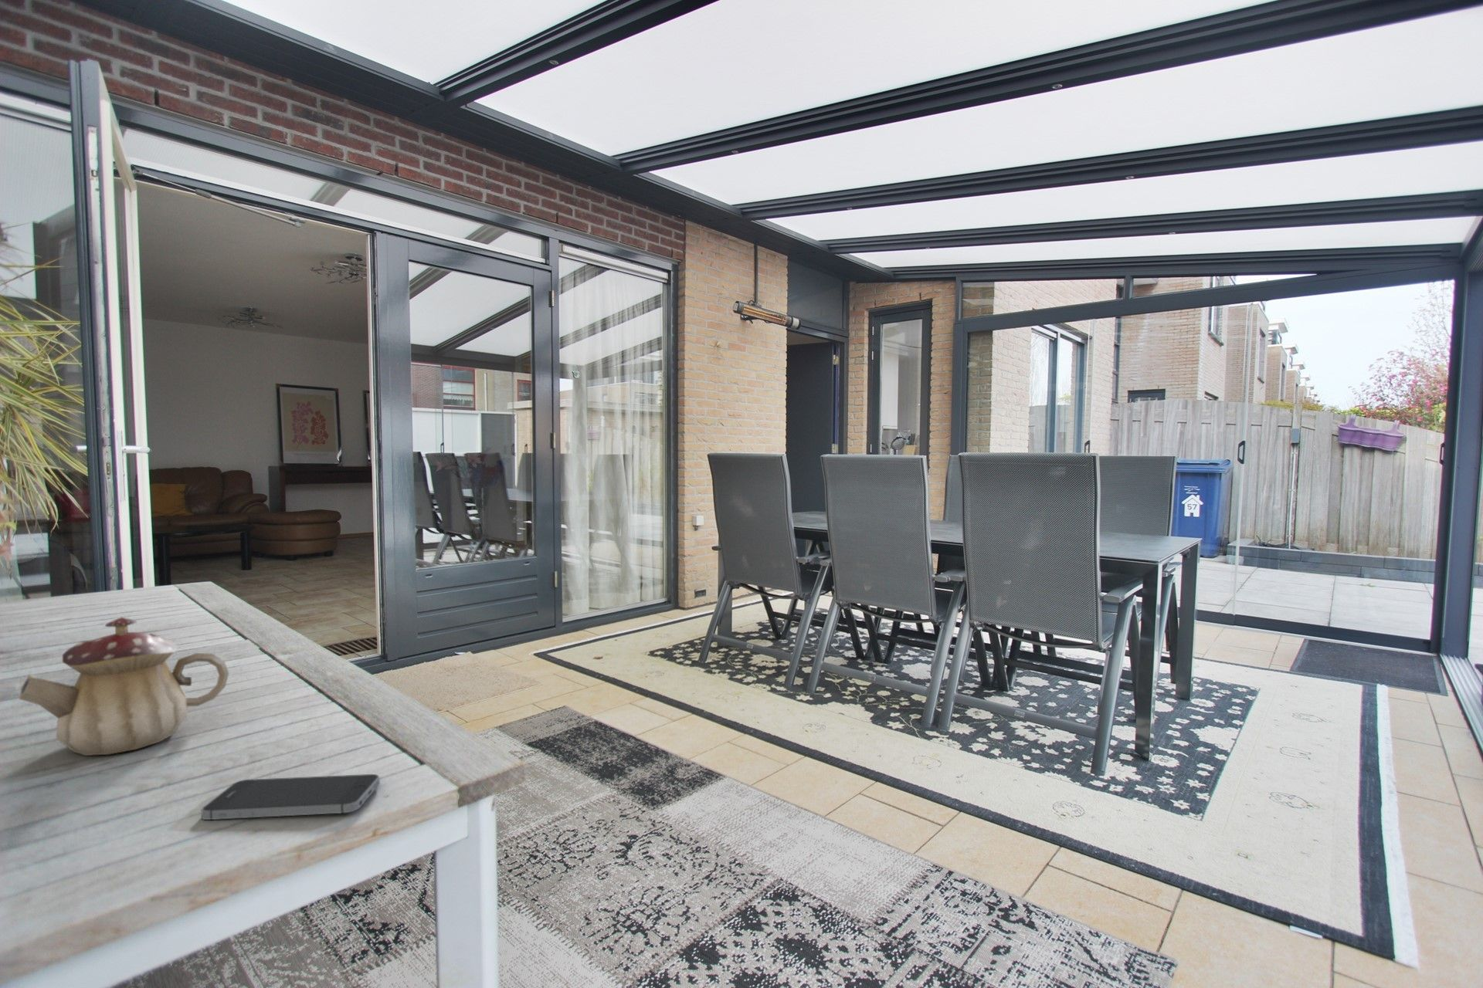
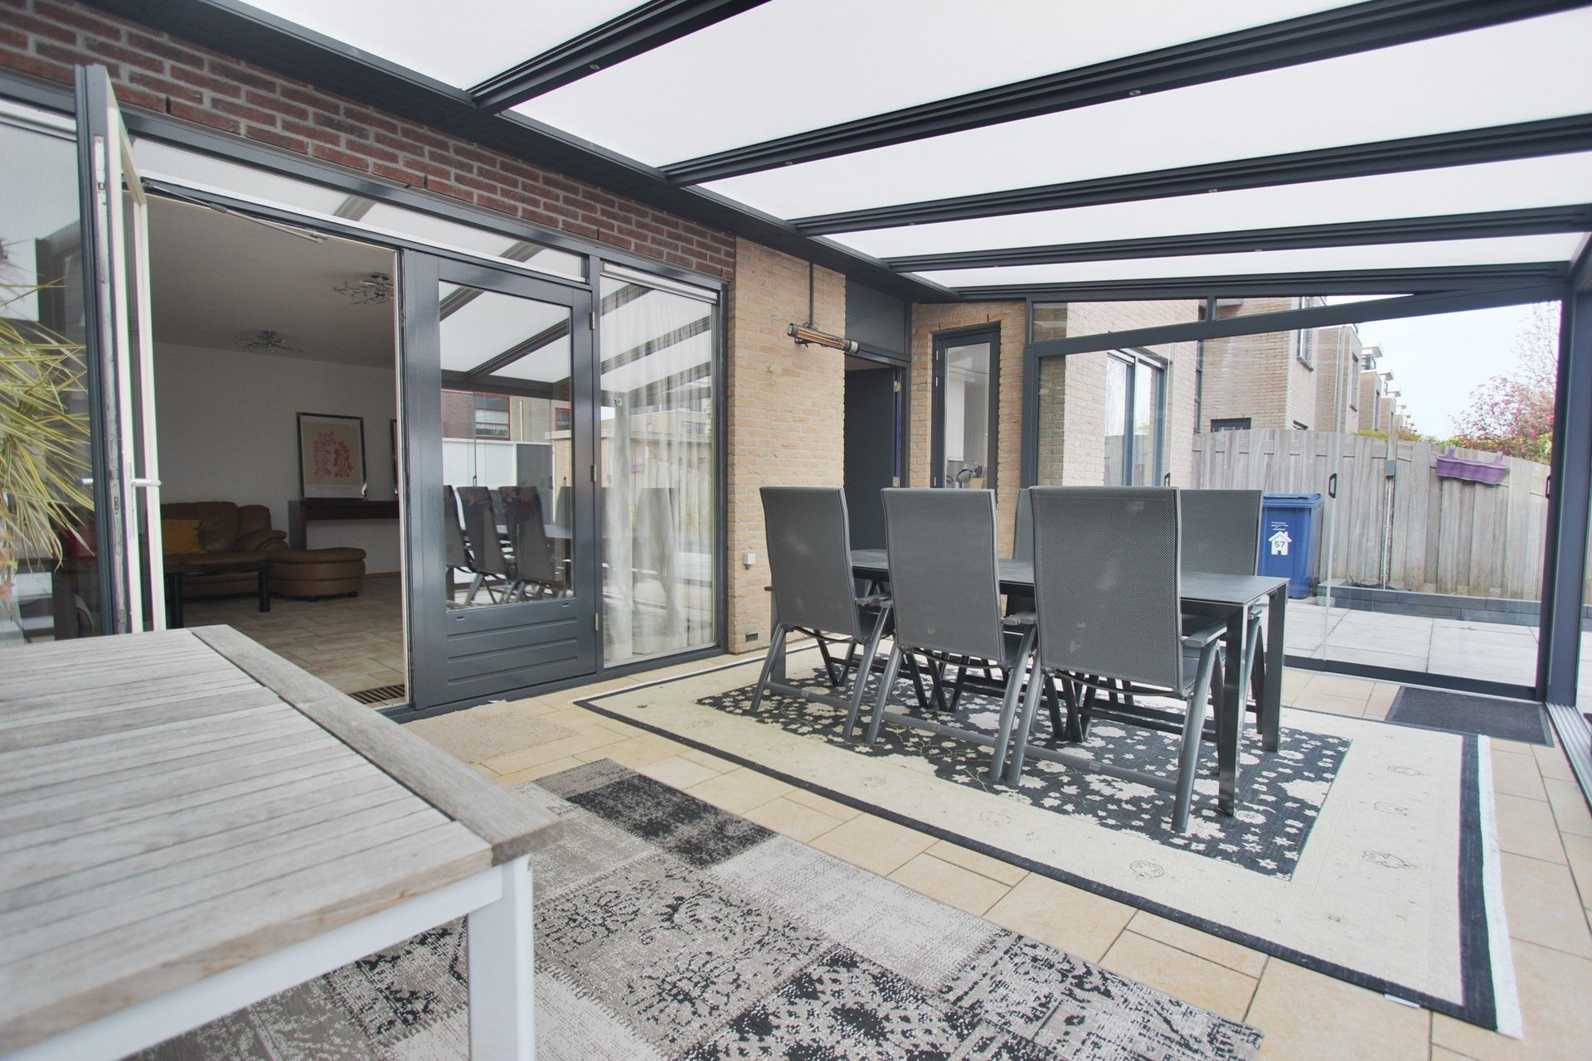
- teapot [19,616,230,756]
- smartphone [201,773,381,820]
